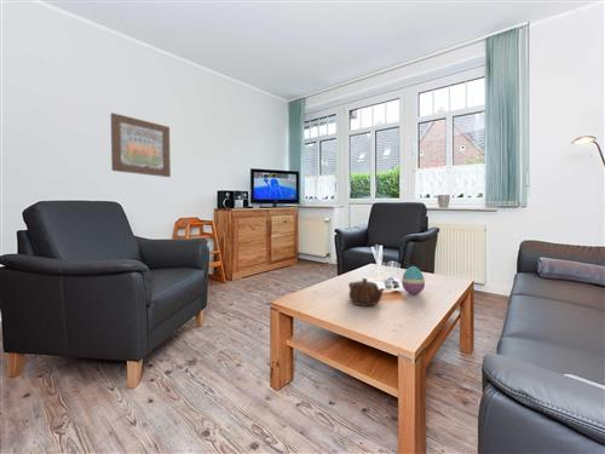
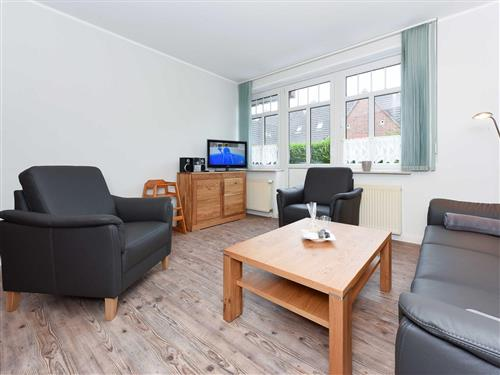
- decorative egg [401,265,426,295]
- wall art [110,111,172,178]
- teapot [347,277,386,306]
